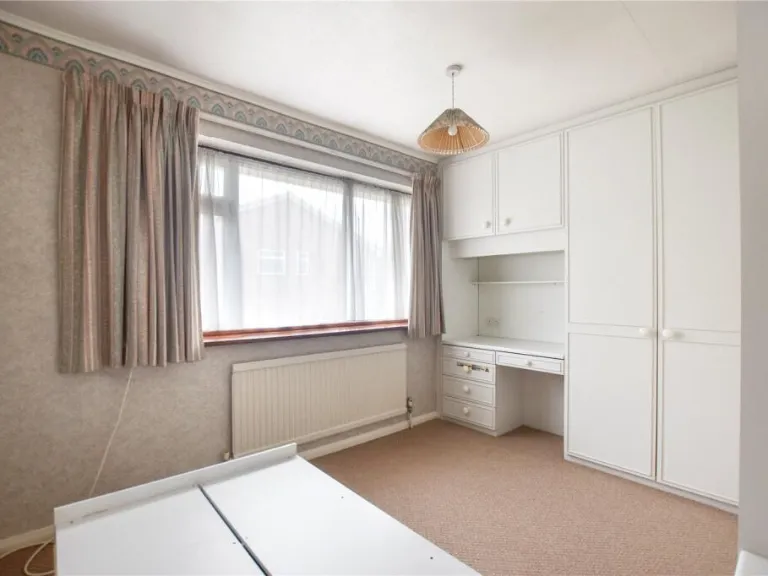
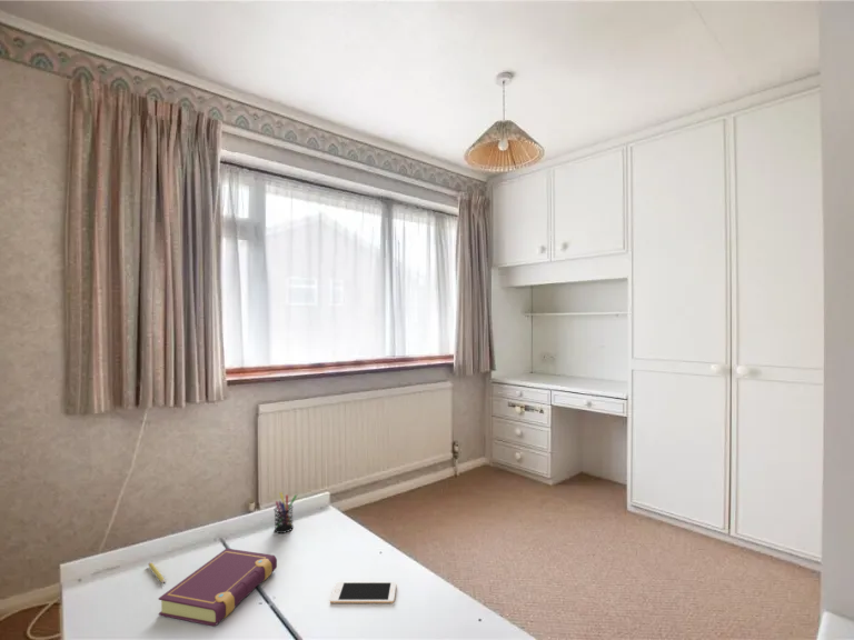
+ book [158,548,278,627]
+ pencil [147,561,167,584]
+ cell phone [329,581,397,604]
+ pen holder [274,491,298,534]
